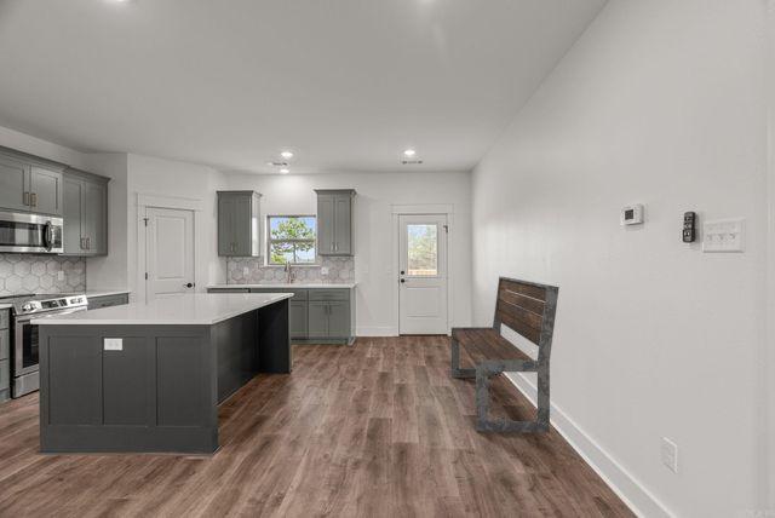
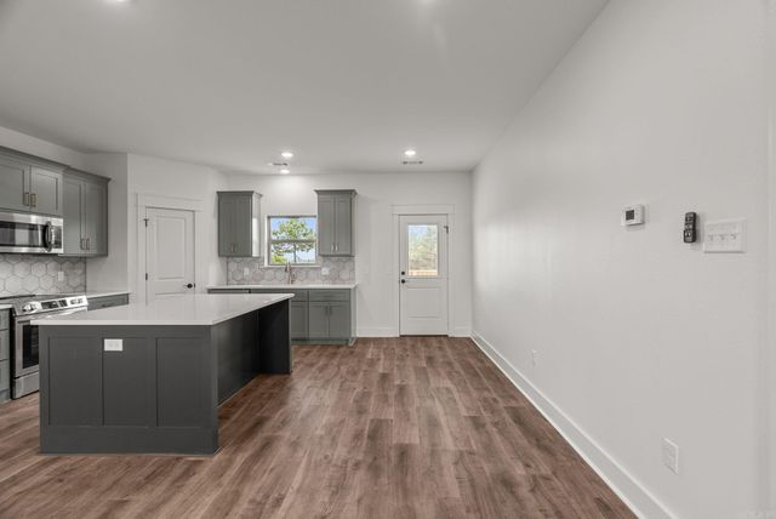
- bench [450,275,561,434]
